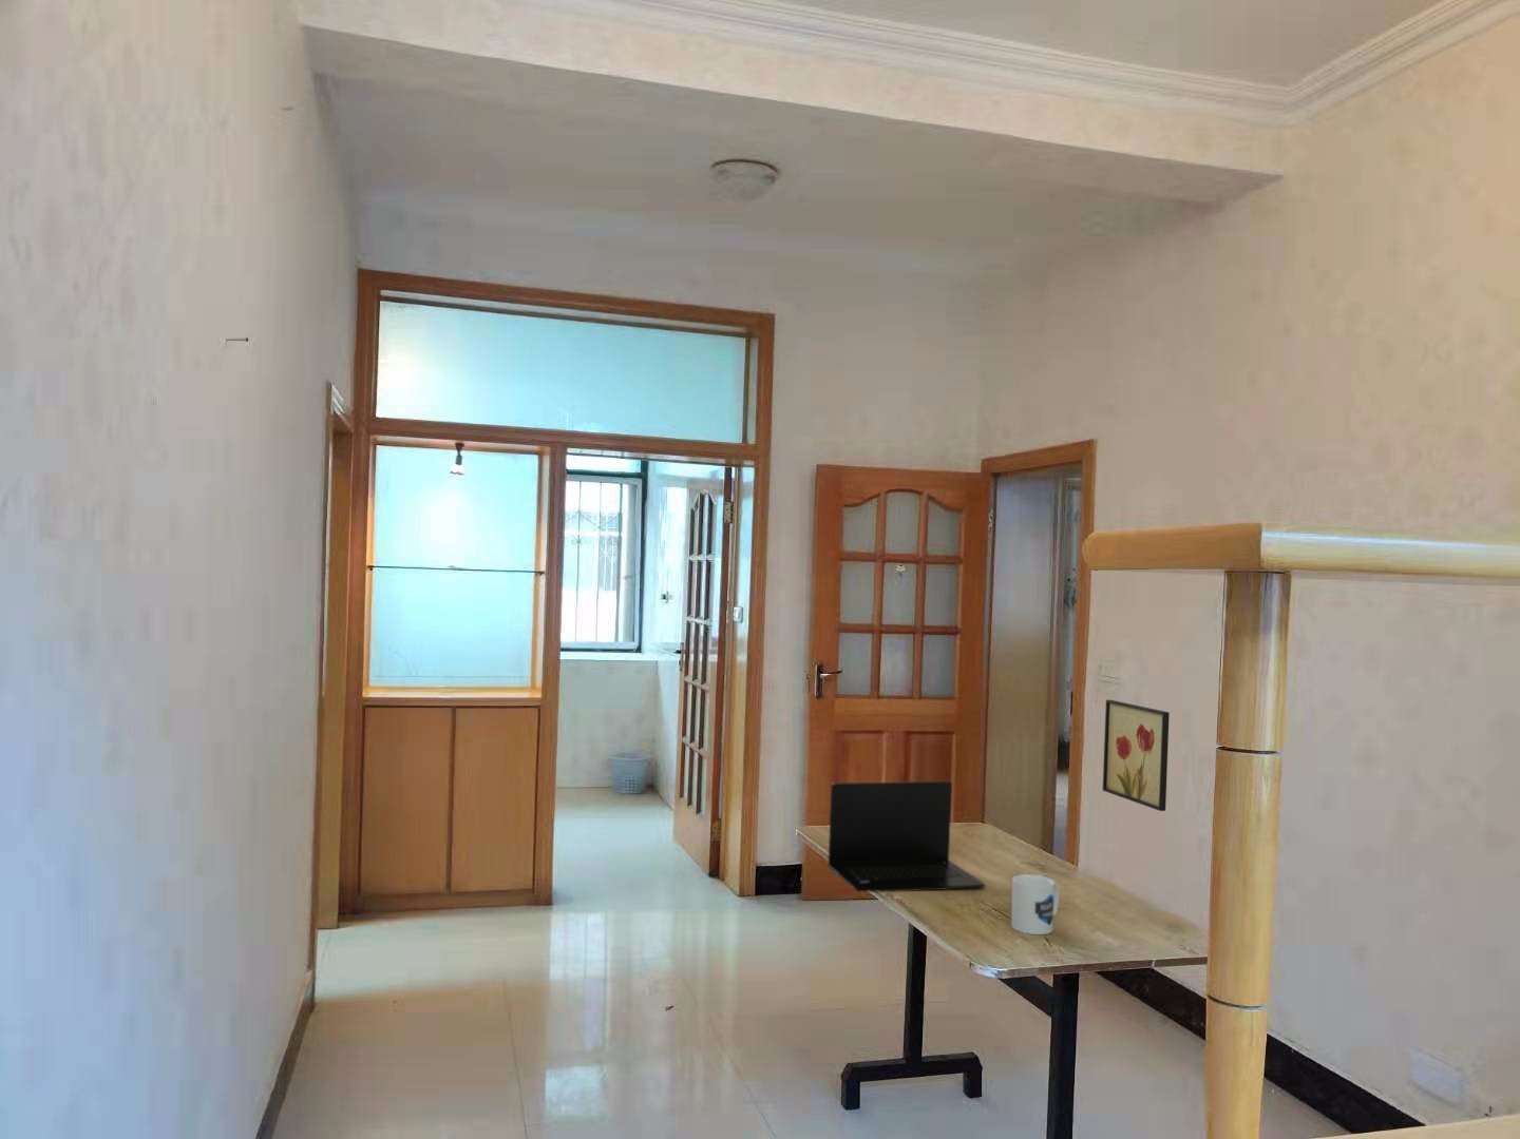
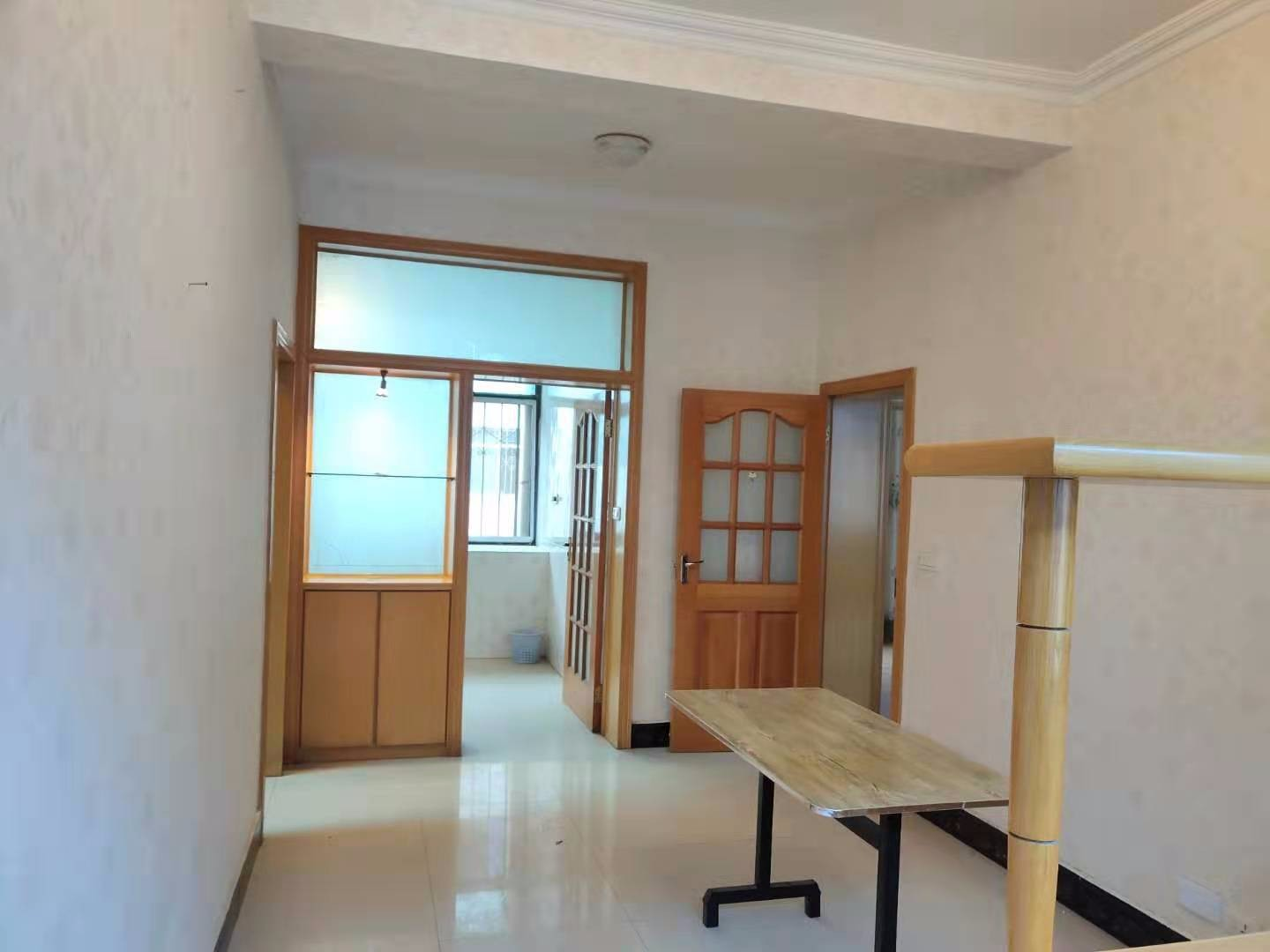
- wall art [1102,699,1171,812]
- mug [1010,873,1059,936]
- laptop [827,780,986,893]
